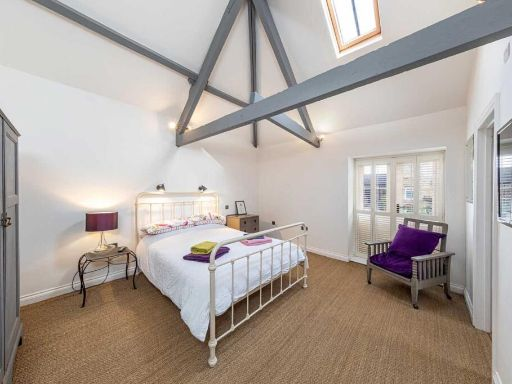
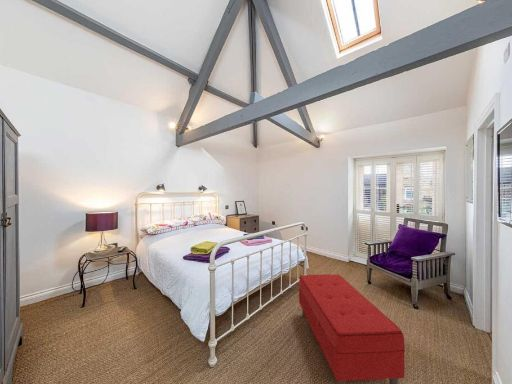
+ bench [298,273,406,384]
